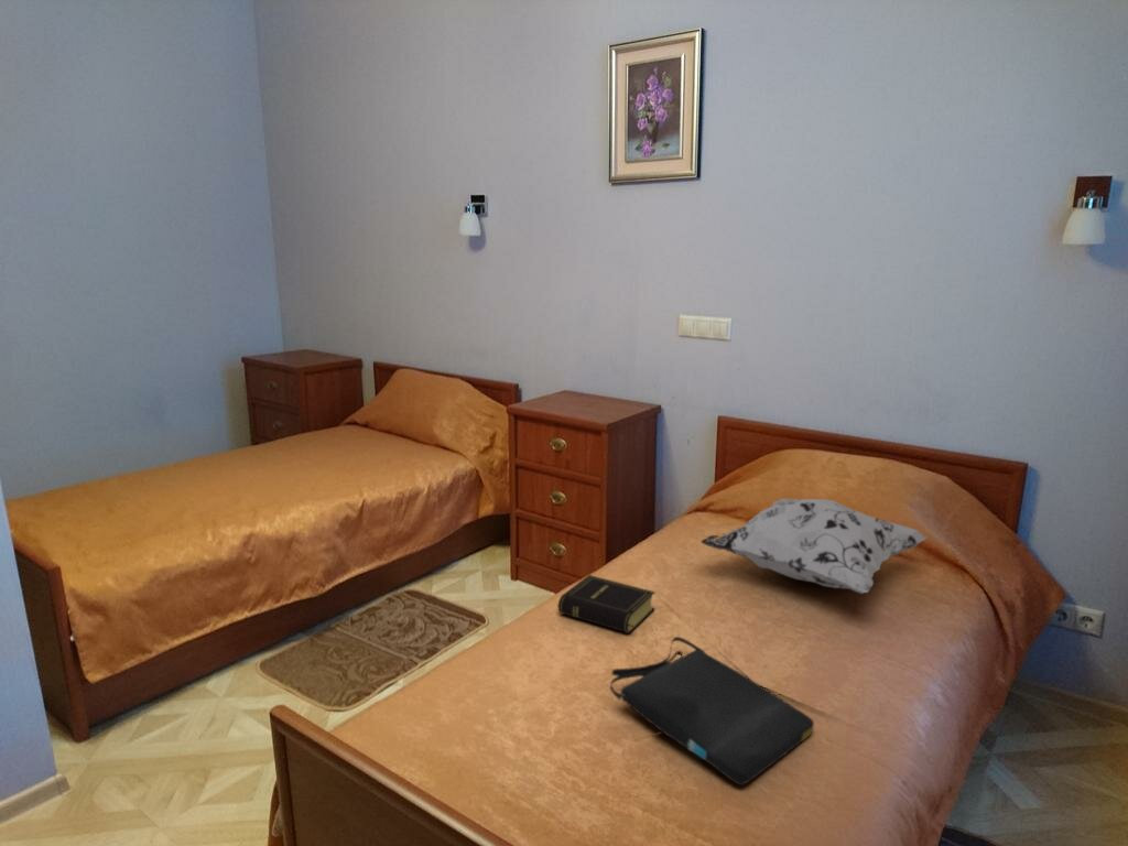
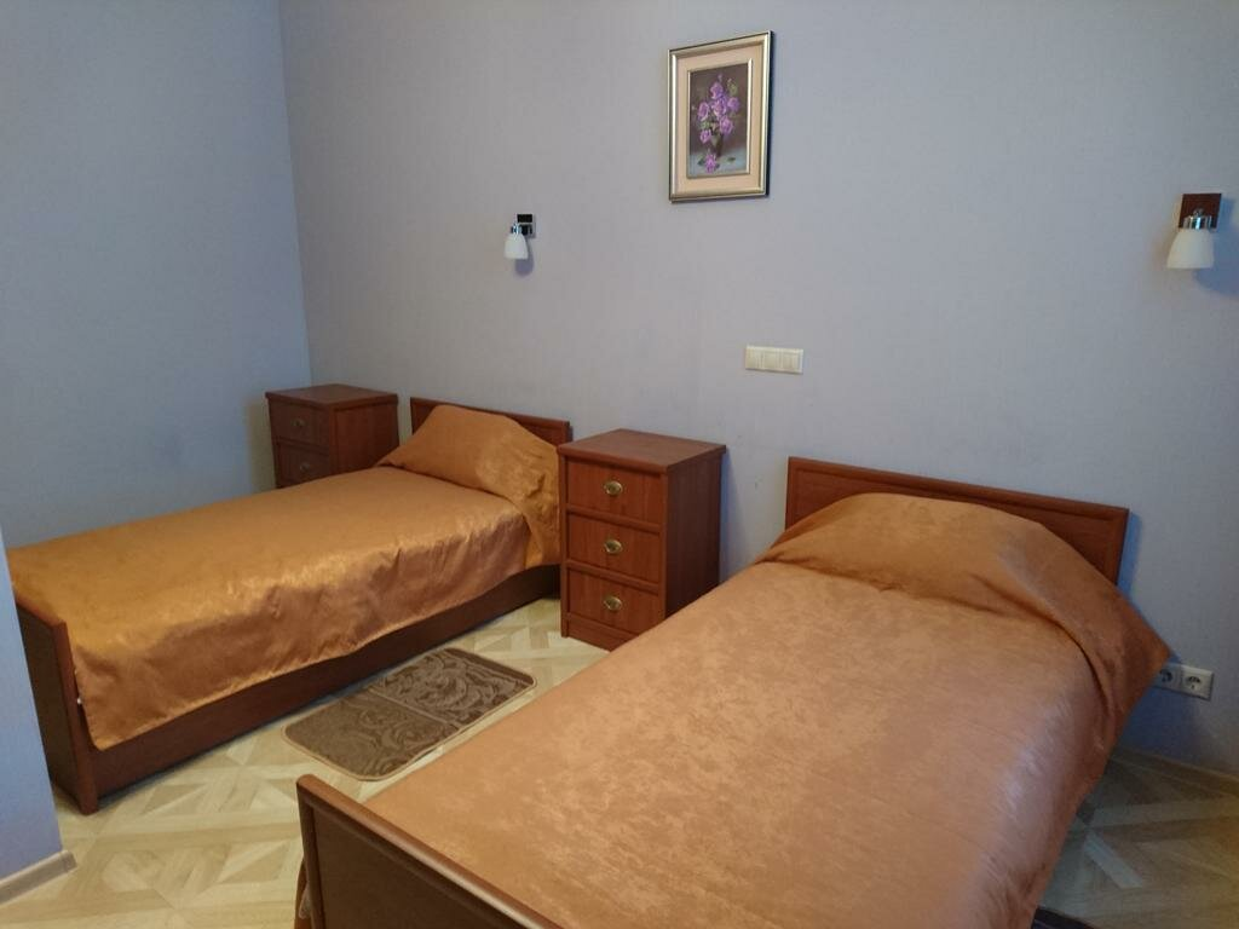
- decorative pillow [699,498,928,595]
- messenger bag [609,636,815,785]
- book [556,574,655,634]
